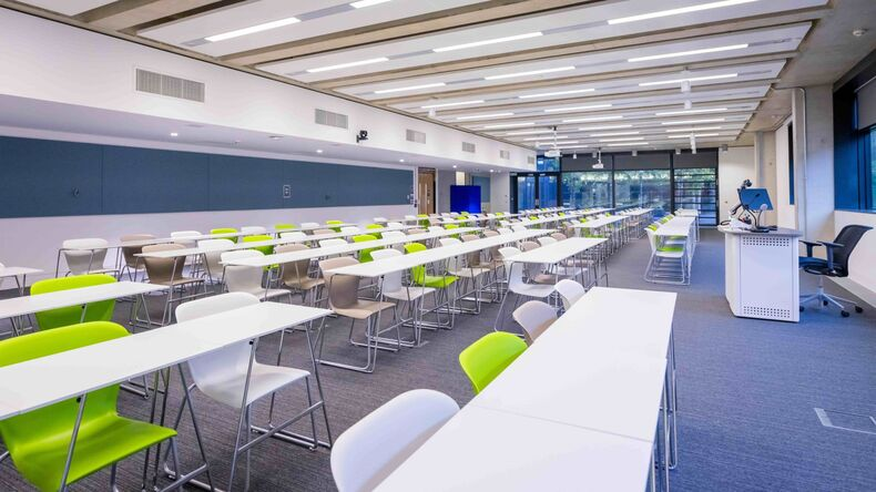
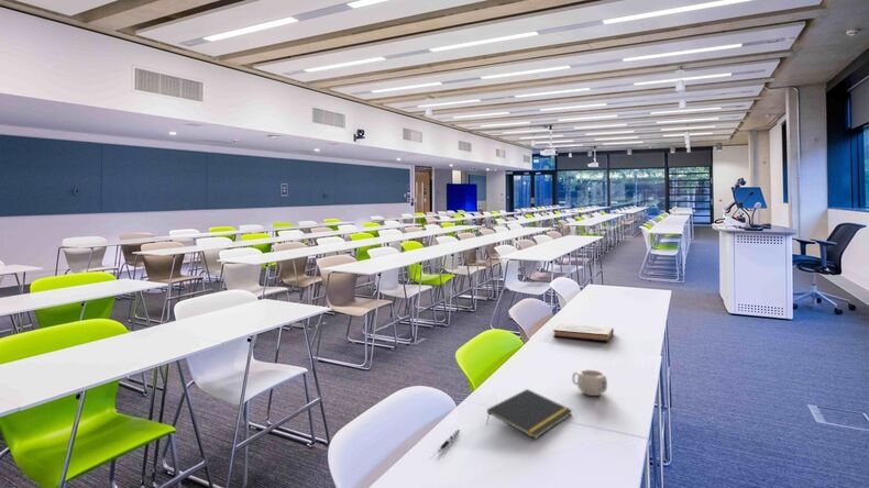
+ pen [437,428,461,453]
+ notepad [485,388,573,440]
+ mug [571,368,608,397]
+ hardback book [552,323,615,343]
